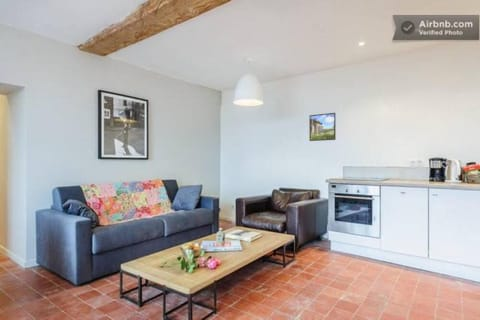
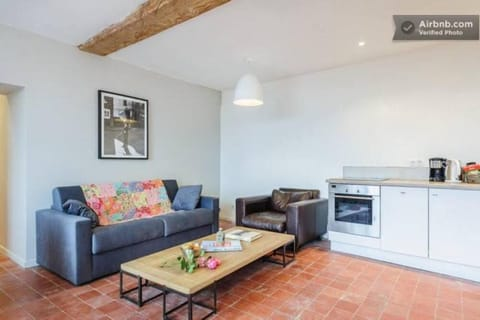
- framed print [308,112,337,142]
